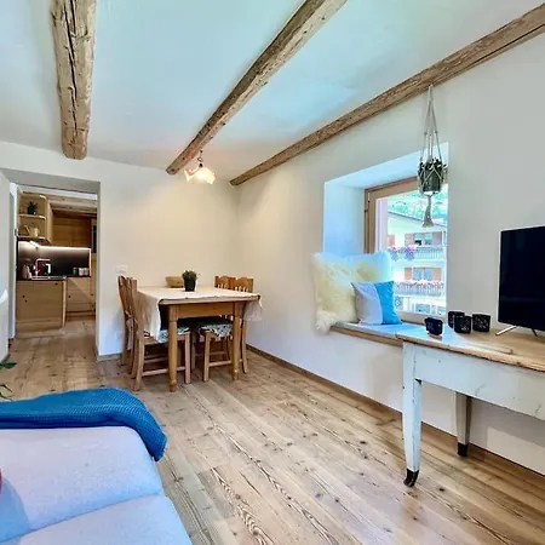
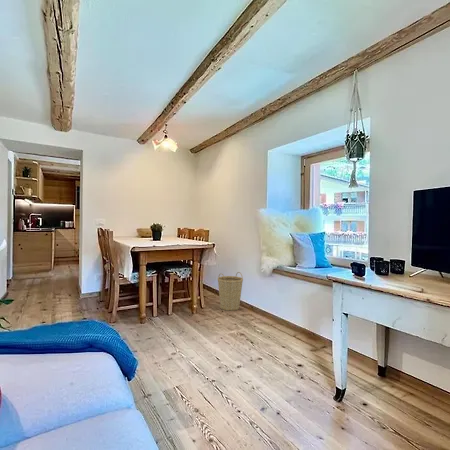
+ basket [217,271,244,312]
